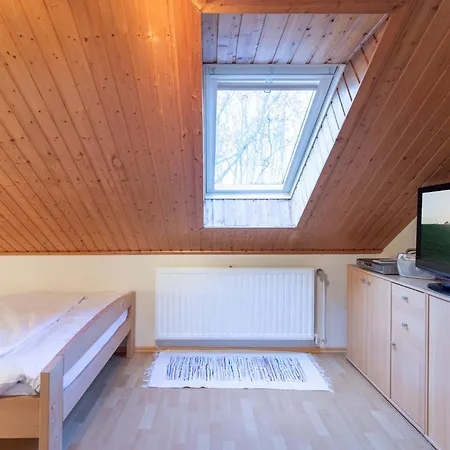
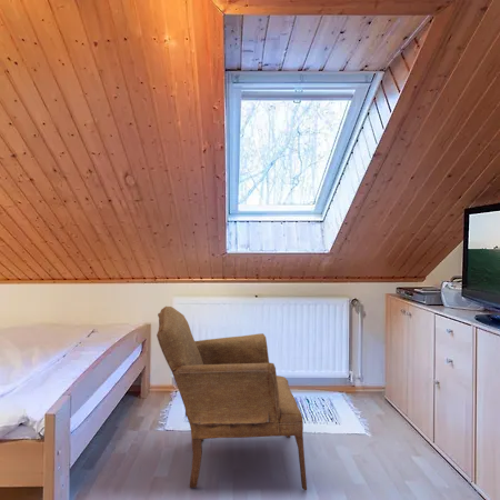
+ armchair [156,306,308,491]
